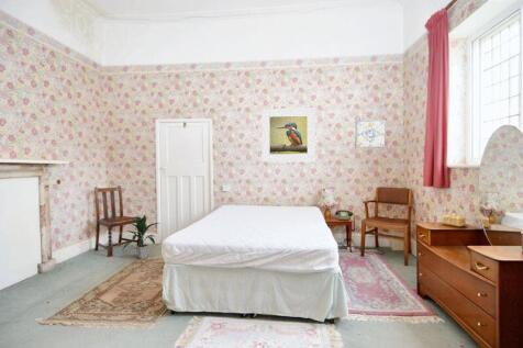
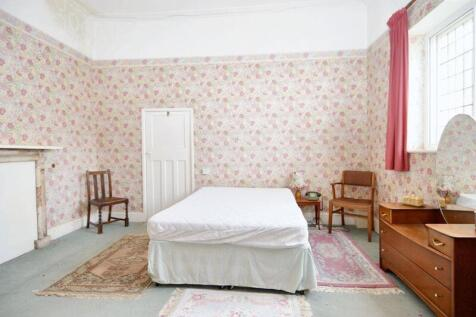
- wall art [355,119,386,149]
- indoor plant [122,214,160,259]
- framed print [260,106,316,164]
